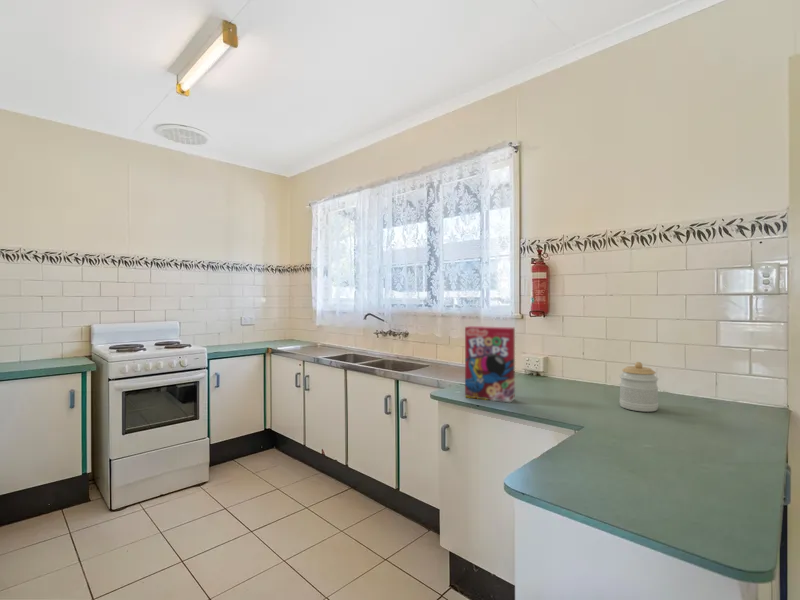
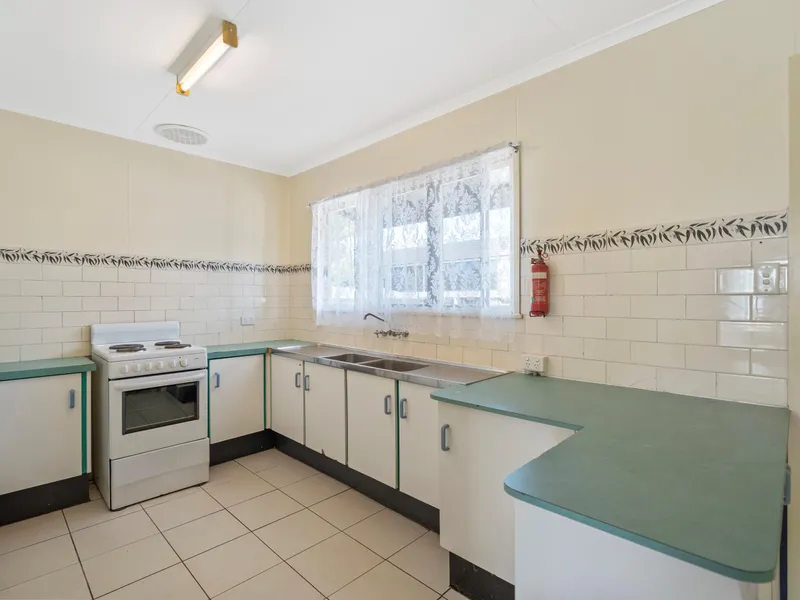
- cereal box [464,325,516,404]
- jar [618,361,659,413]
